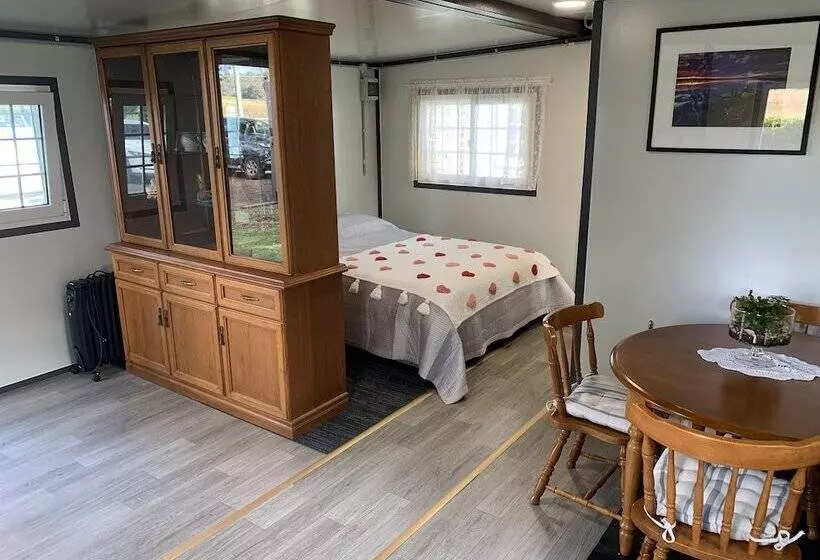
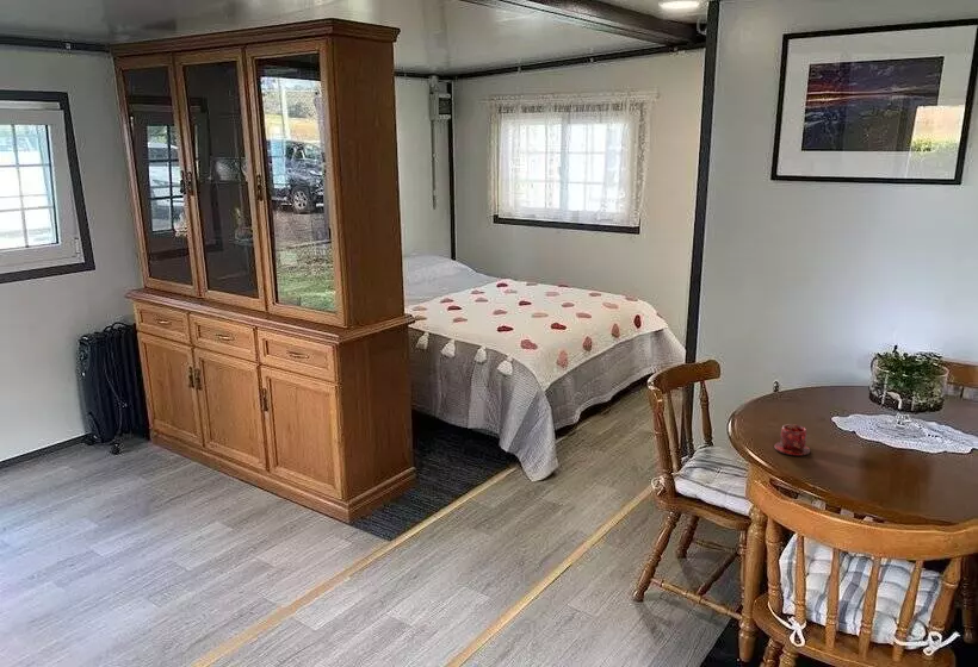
+ teacup [773,423,811,457]
